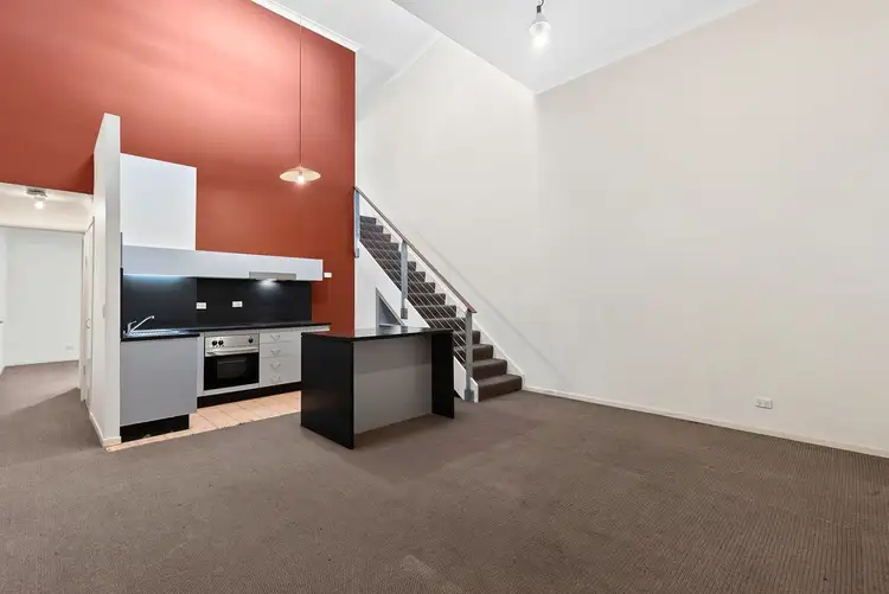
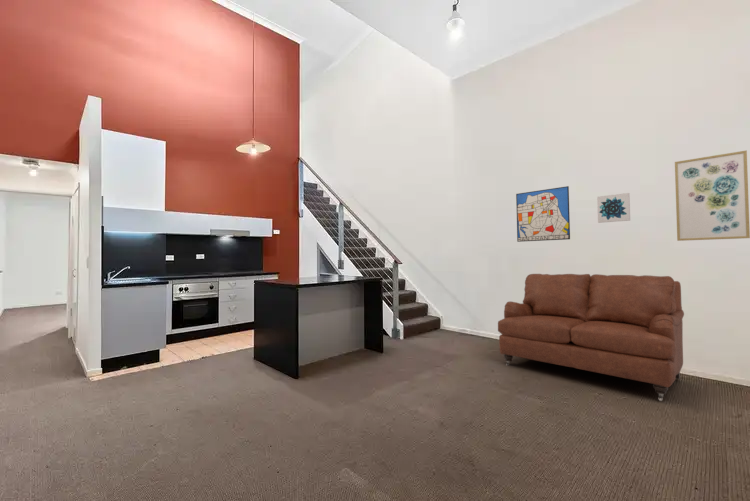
+ wall art [515,185,571,243]
+ sofa [497,273,685,402]
+ wall art [674,149,750,242]
+ wall art [596,192,631,224]
